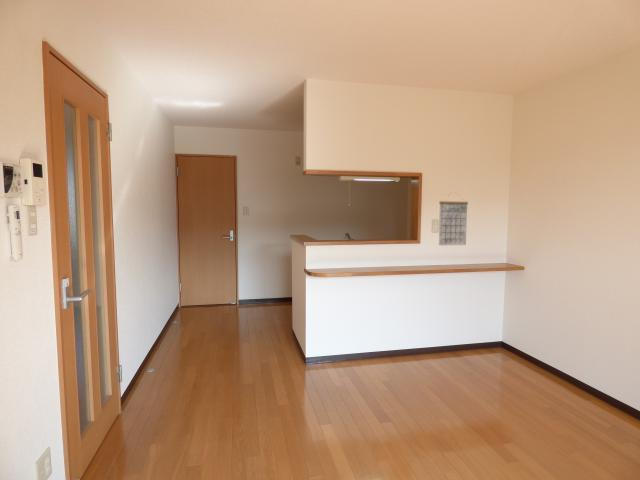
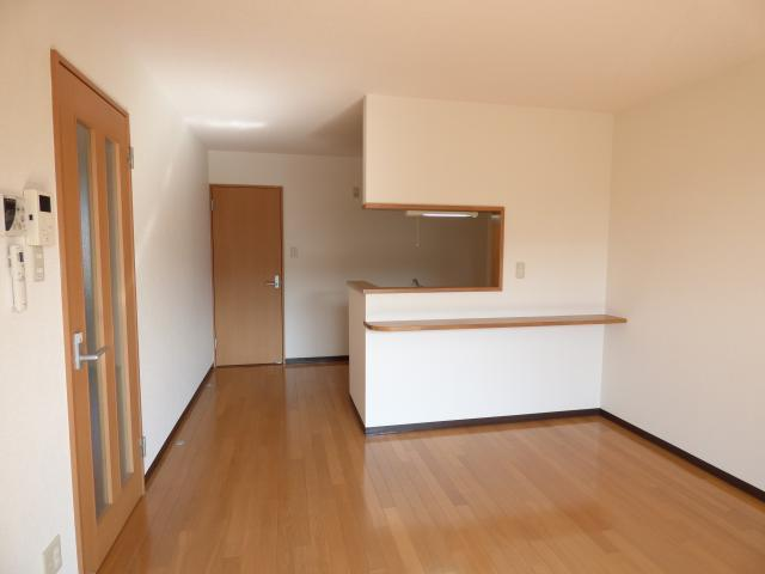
- calendar [438,192,469,246]
